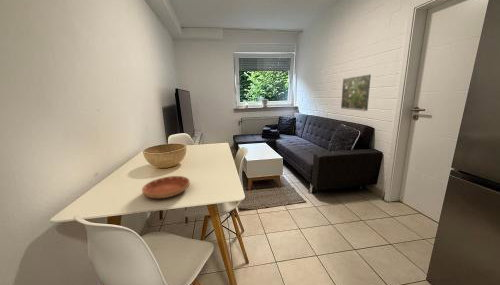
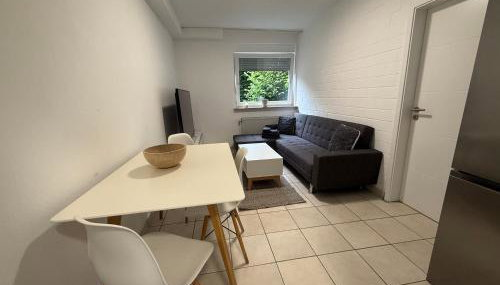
- saucer [141,175,191,199]
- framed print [340,73,372,112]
